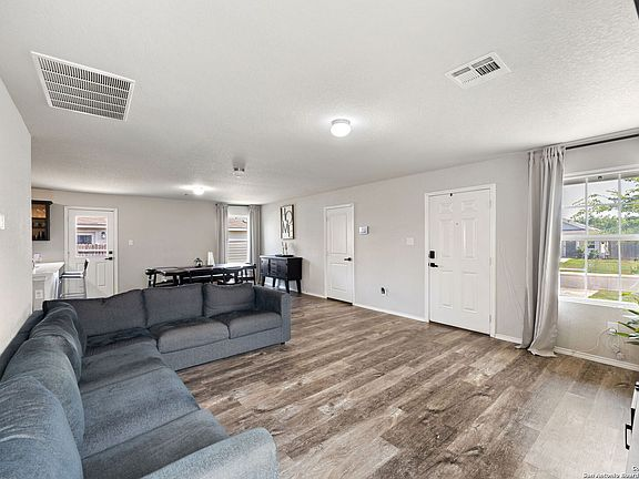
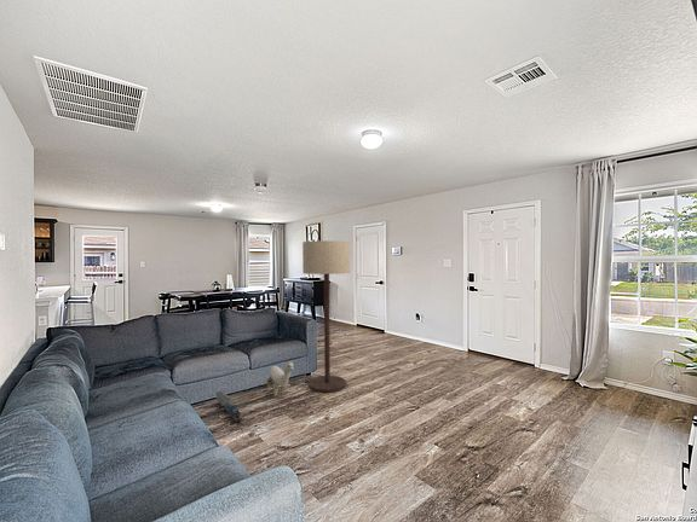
+ floor lamp [301,239,351,394]
+ toy train [215,390,243,423]
+ plush toy [266,360,294,399]
